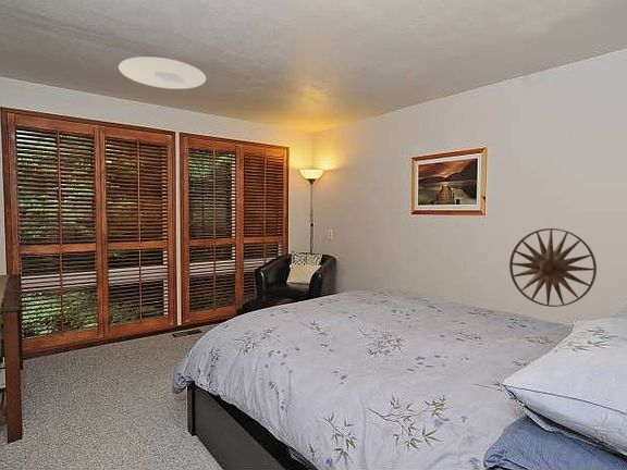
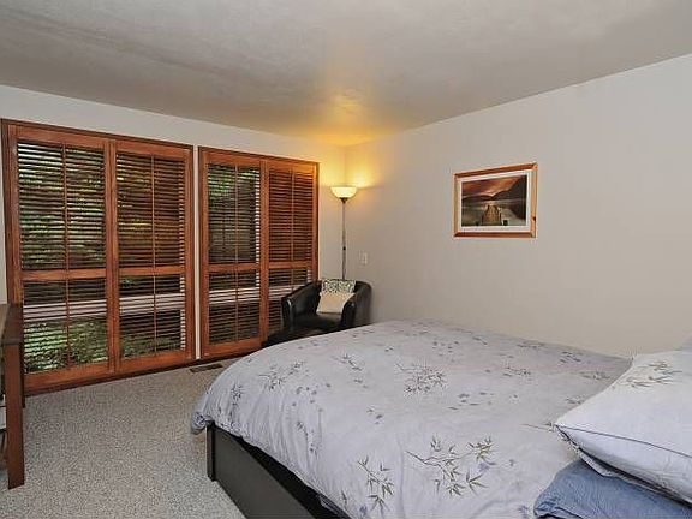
- wall art [508,227,598,308]
- ceiling light [118,55,207,90]
